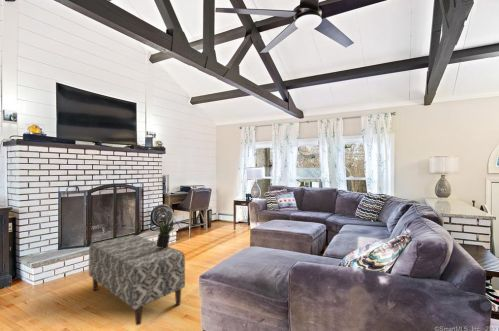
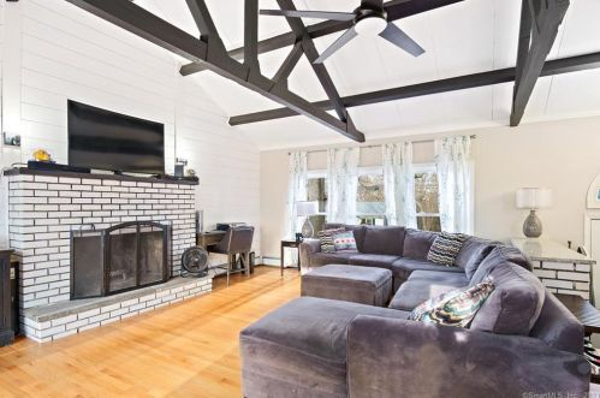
- potted plant [156,215,175,248]
- bench [88,234,186,326]
